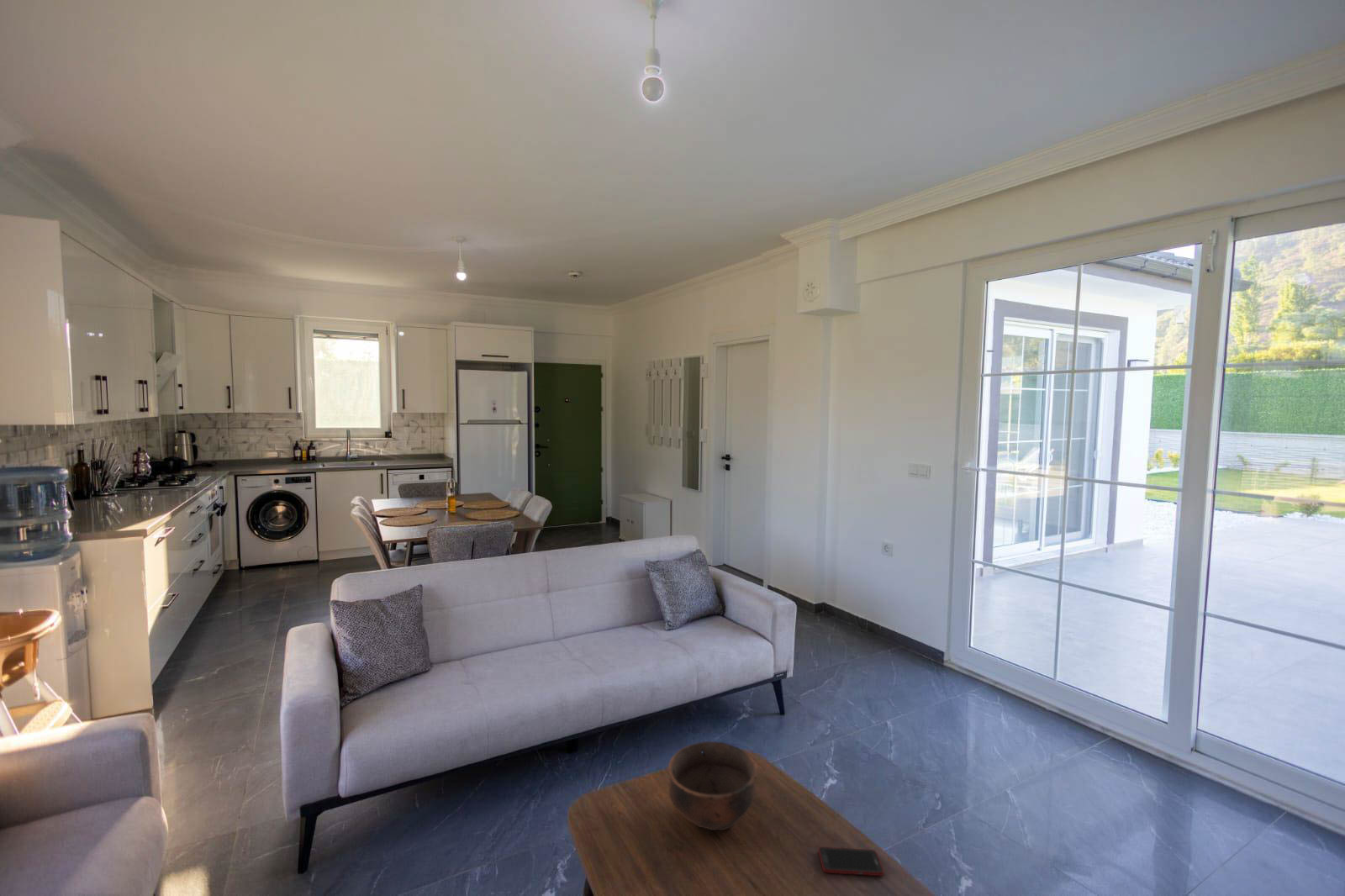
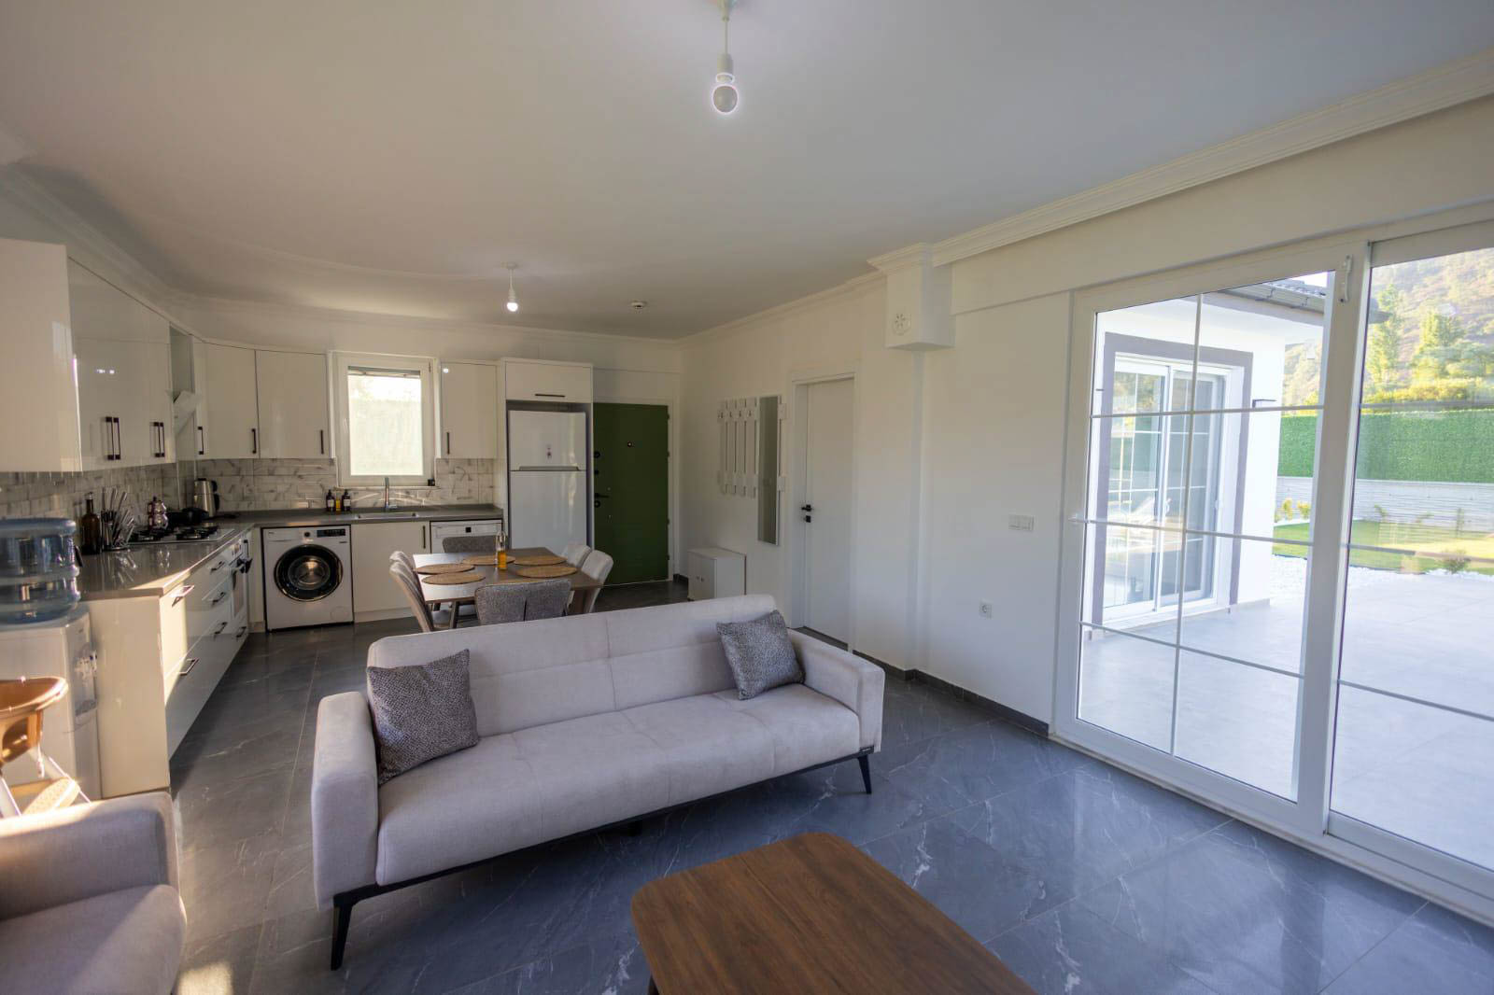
- cell phone [817,846,885,877]
- bowl [667,741,759,831]
